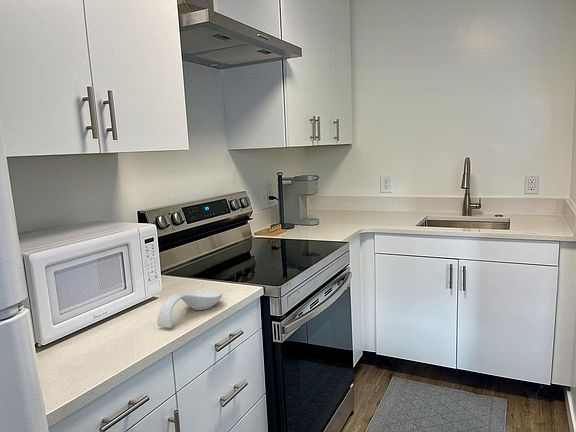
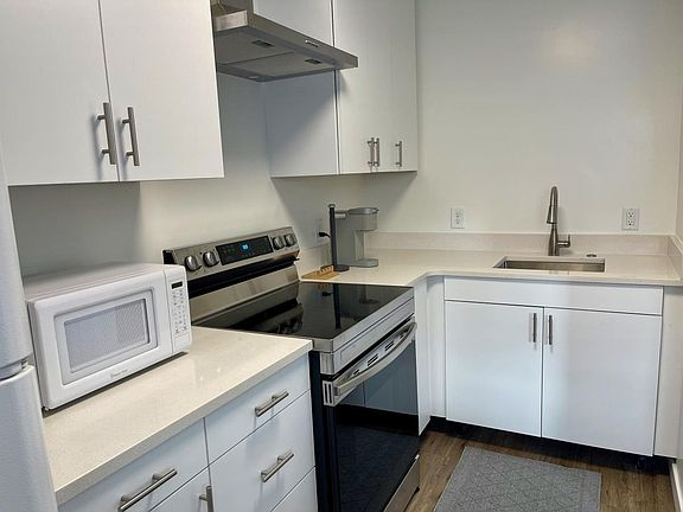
- spoon rest [156,289,223,329]
